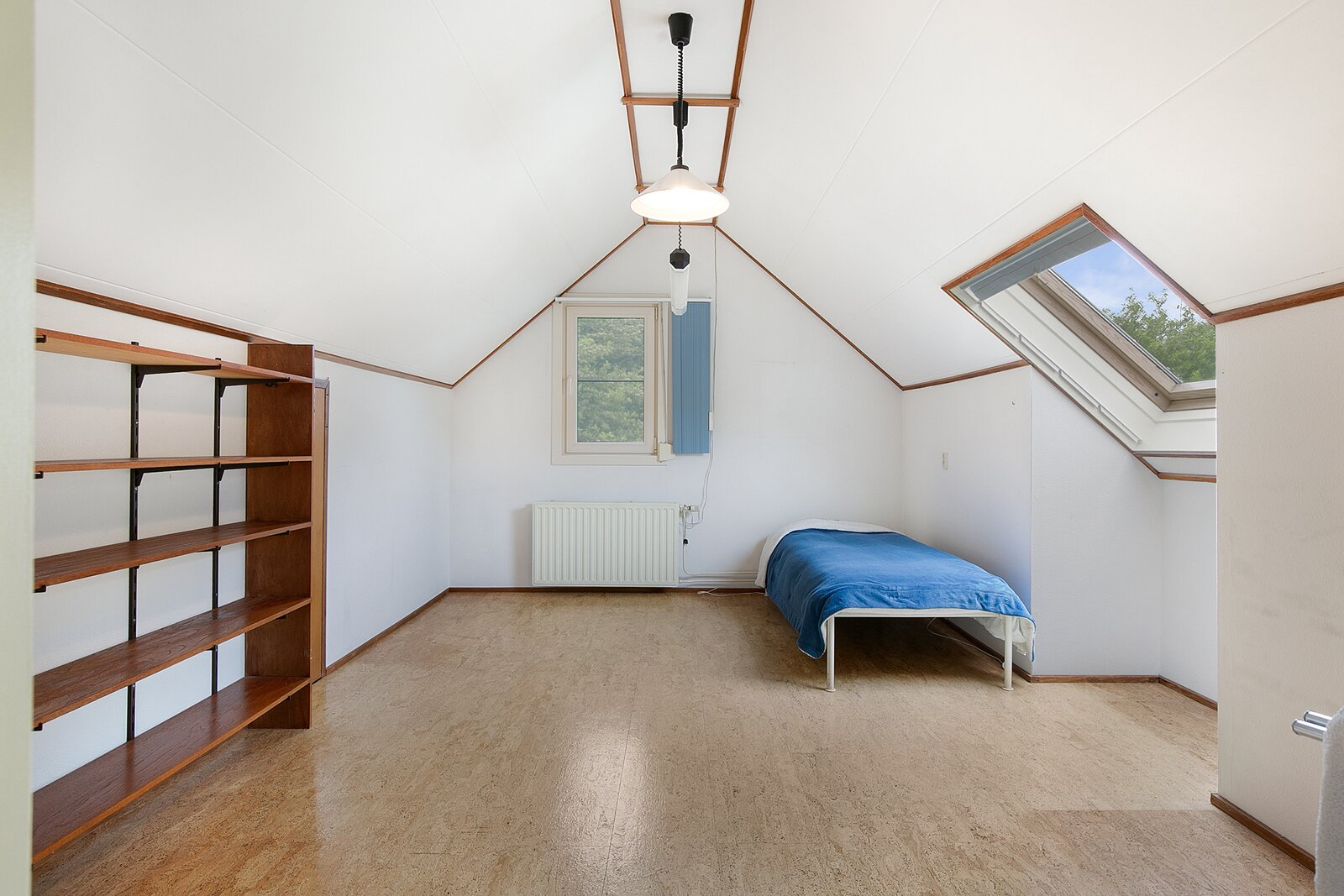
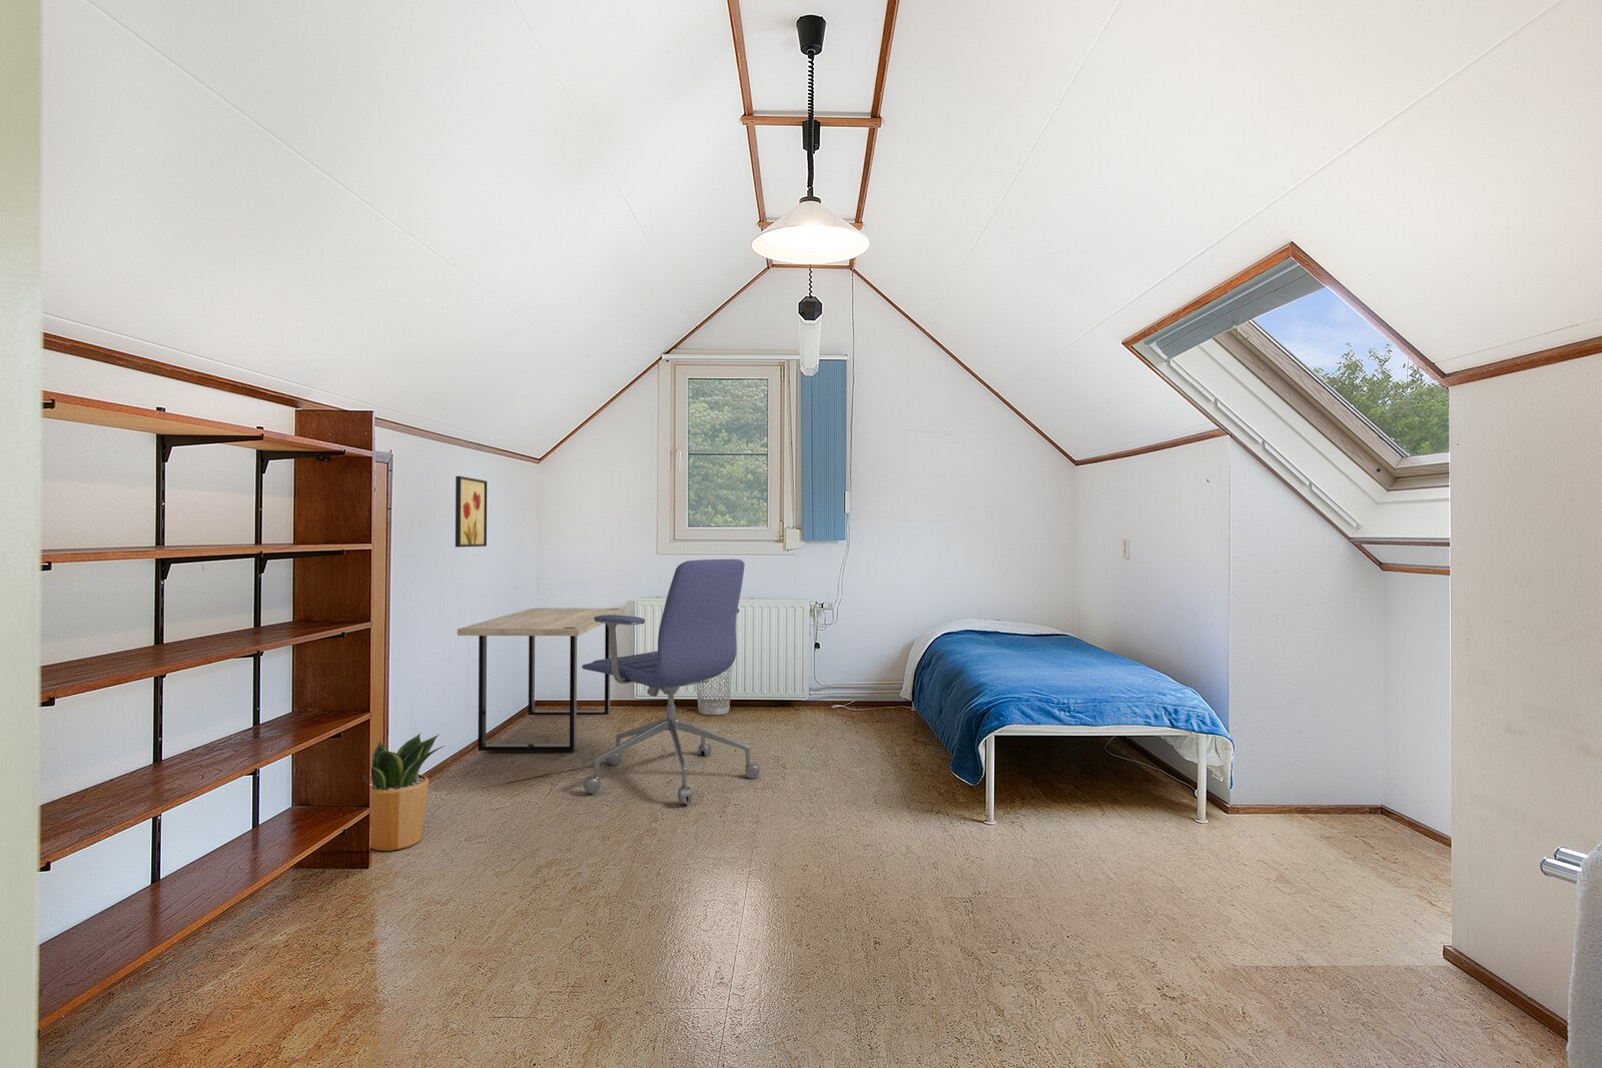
+ desk [457,607,626,752]
+ wall art [454,476,488,548]
+ wastebasket [696,665,734,715]
+ office chair [580,559,760,805]
+ potted plant [370,733,446,852]
